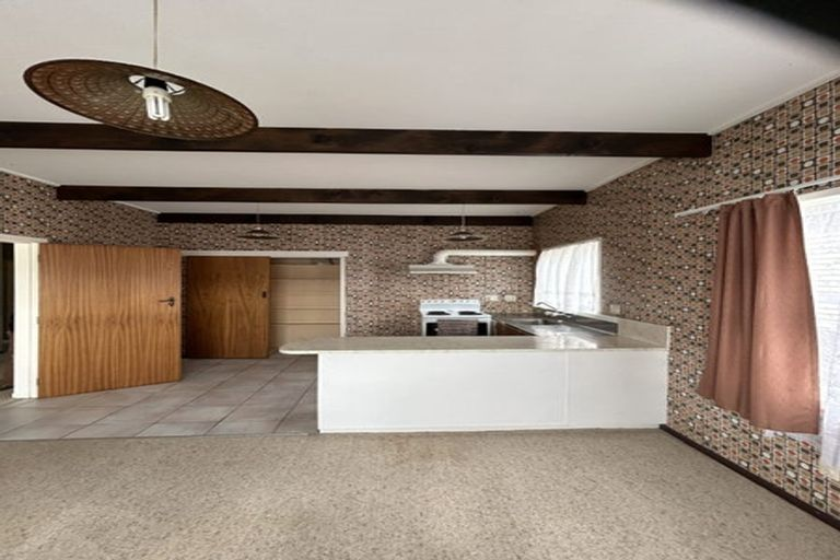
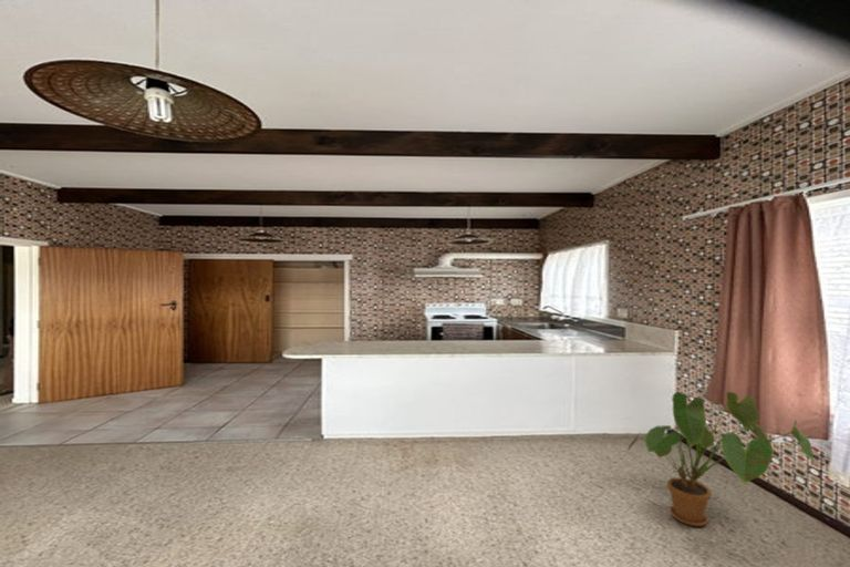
+ house plant [626,391,815,527]
